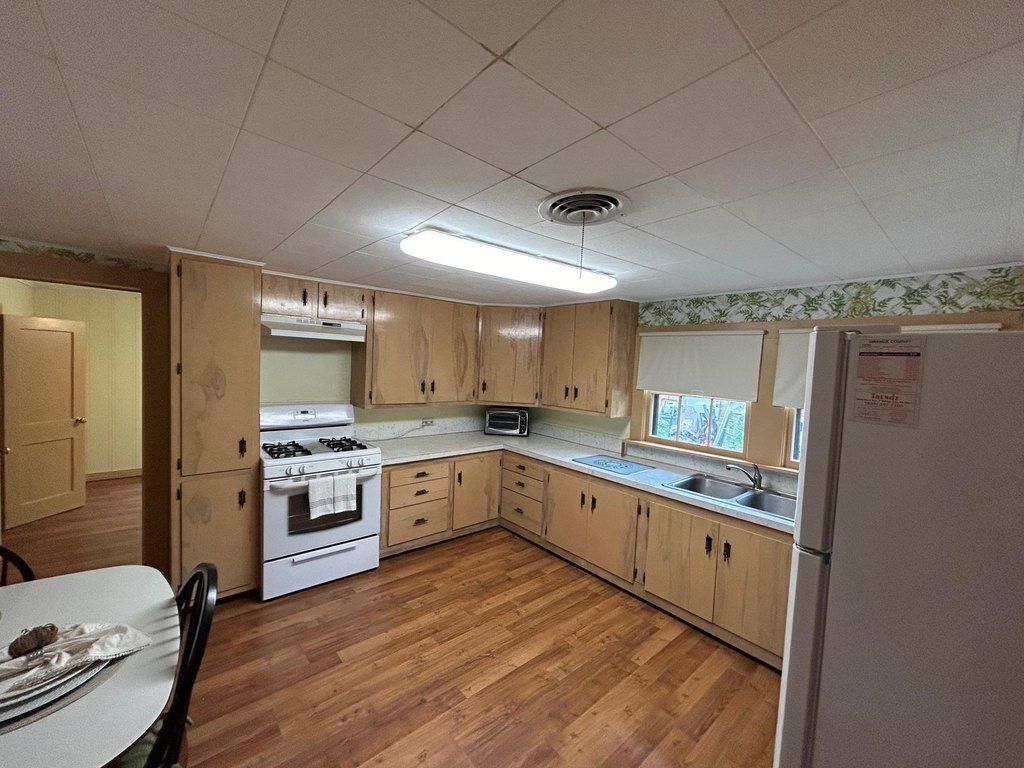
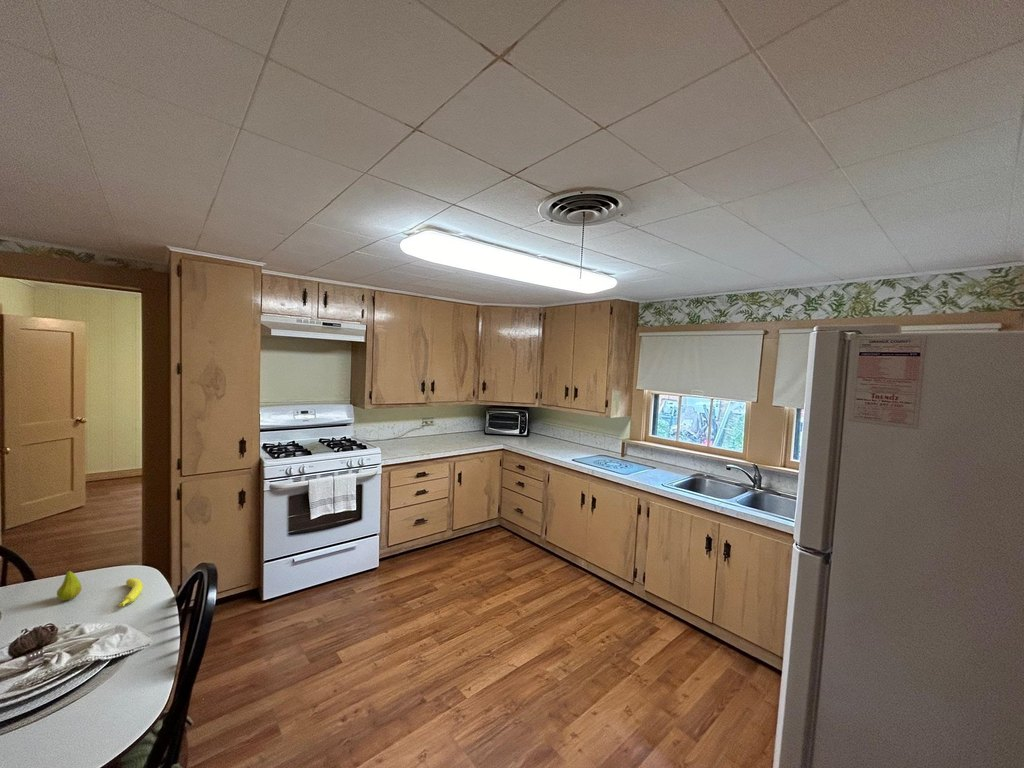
+ fruit [56,566,83,601]
+ banana [118,577,144,607]
